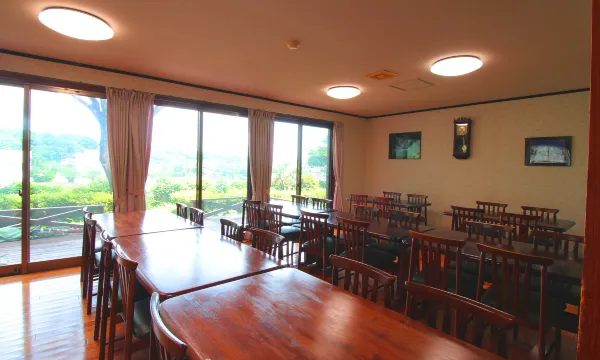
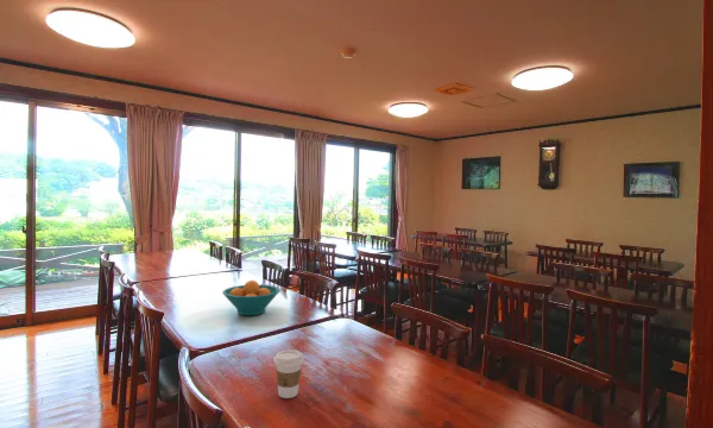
+ coffee cup [273,348,304,399]
+ fruit bowl [221,279,280,316]
